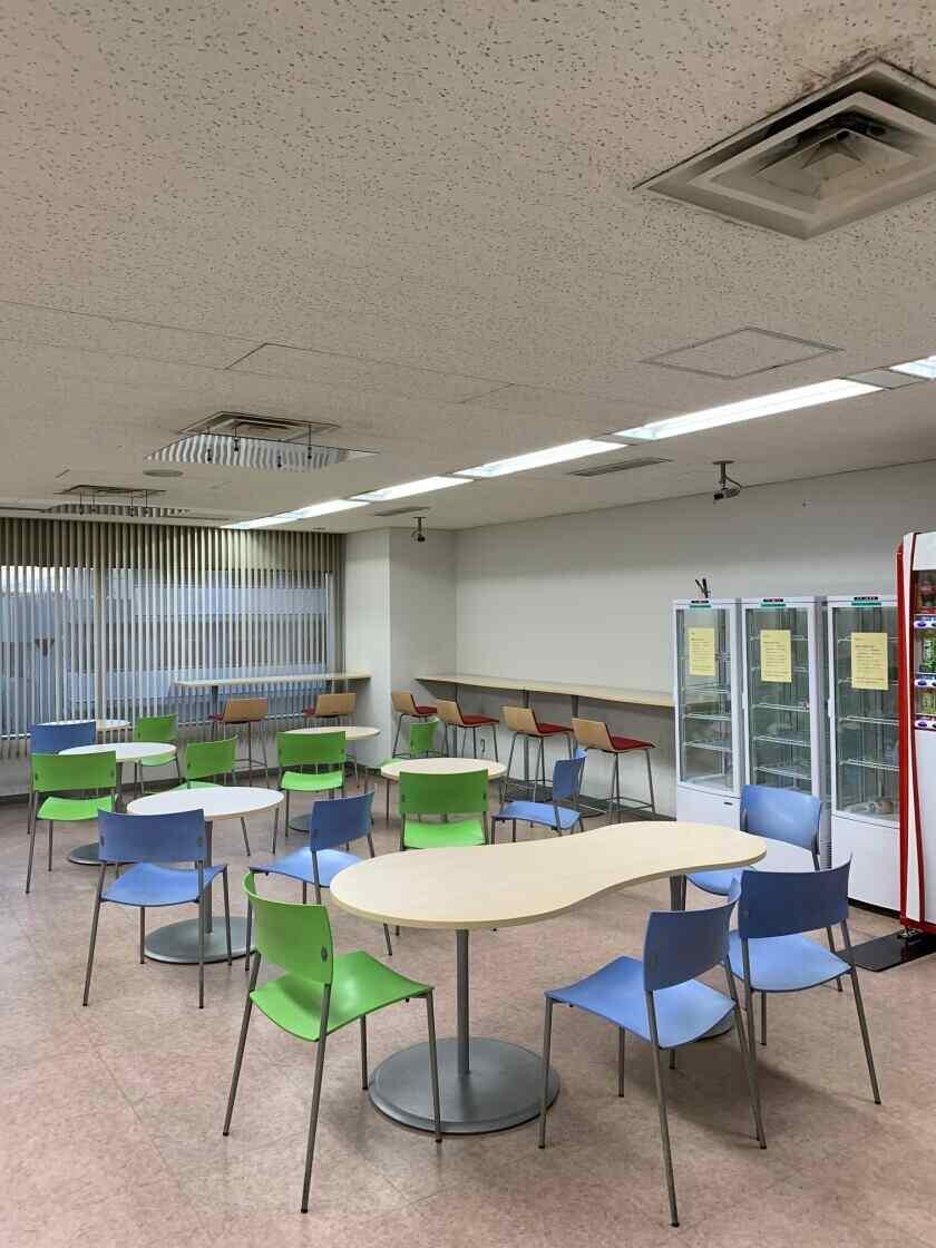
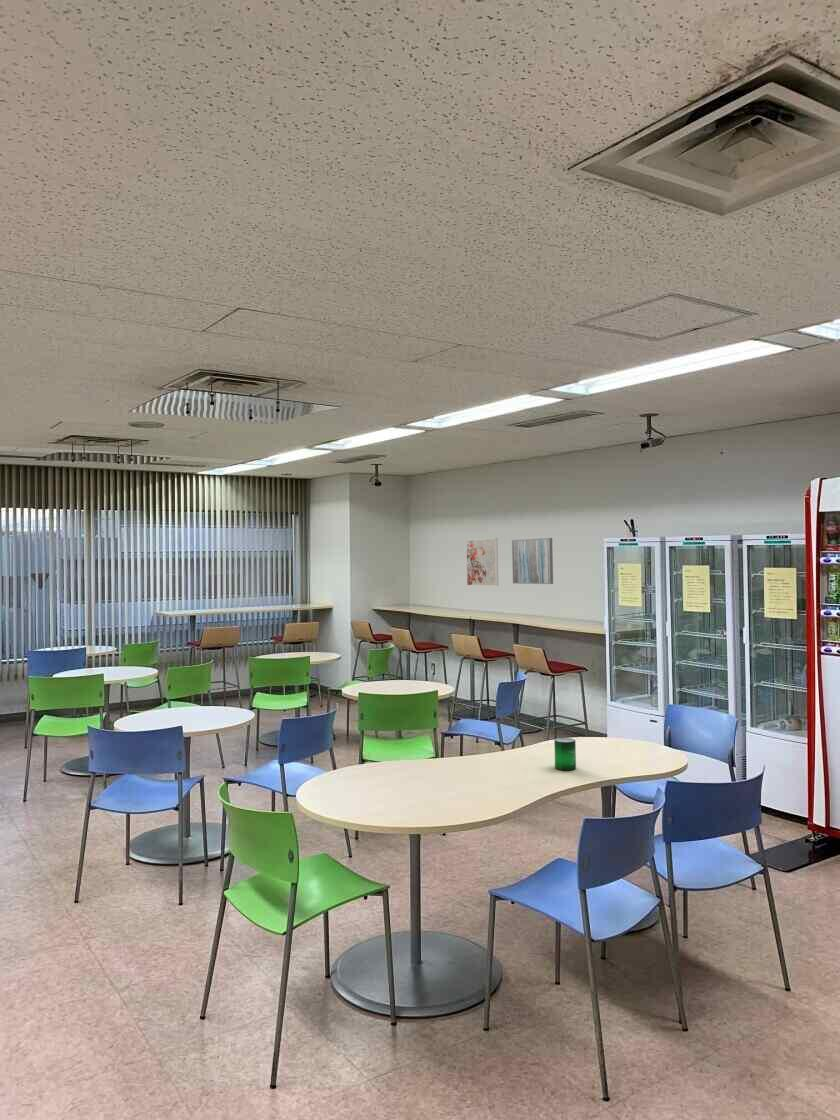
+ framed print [465,537,499,587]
+ beverage can [553,737,577,771]
+ wall art [511,537,554,585]
